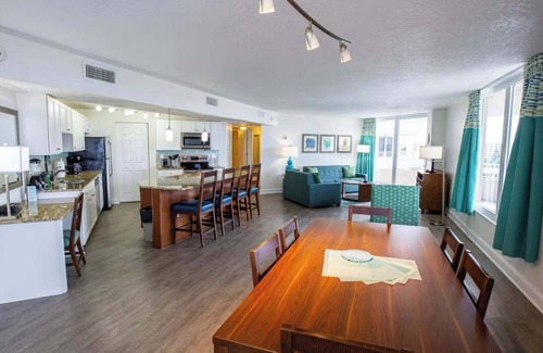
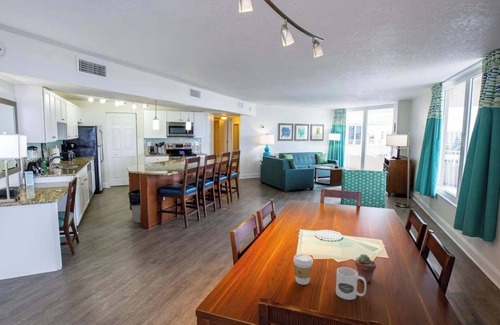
+ mug [335,266,367,301]
+ potted succulent [354,253,377,284]
+ coffee cup [293,253,314,286]
